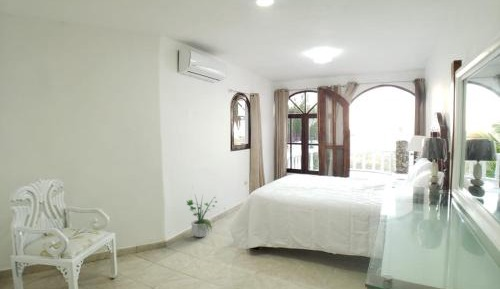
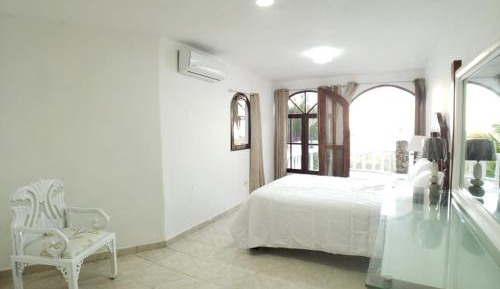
- potted plant [186,194,218,238]
